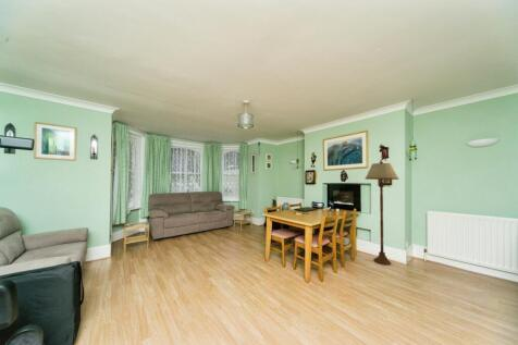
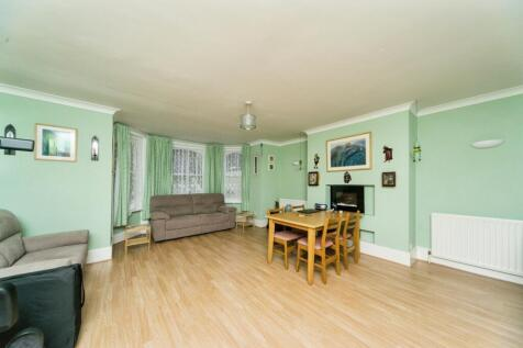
- floor lamp [363,160,399,267]
